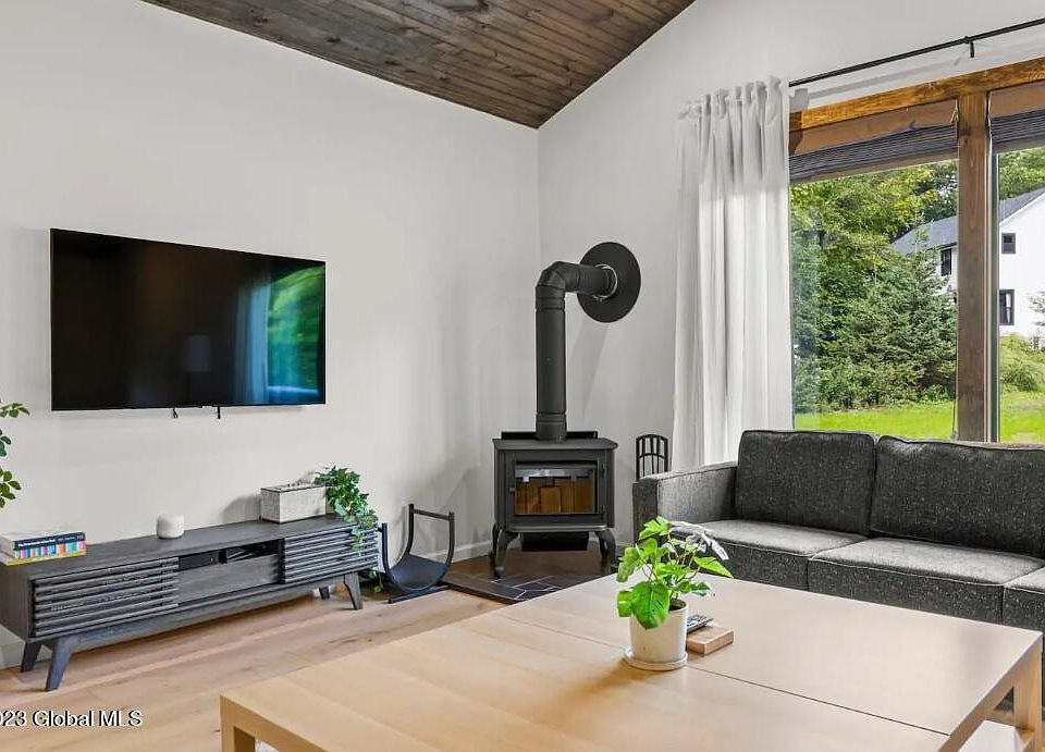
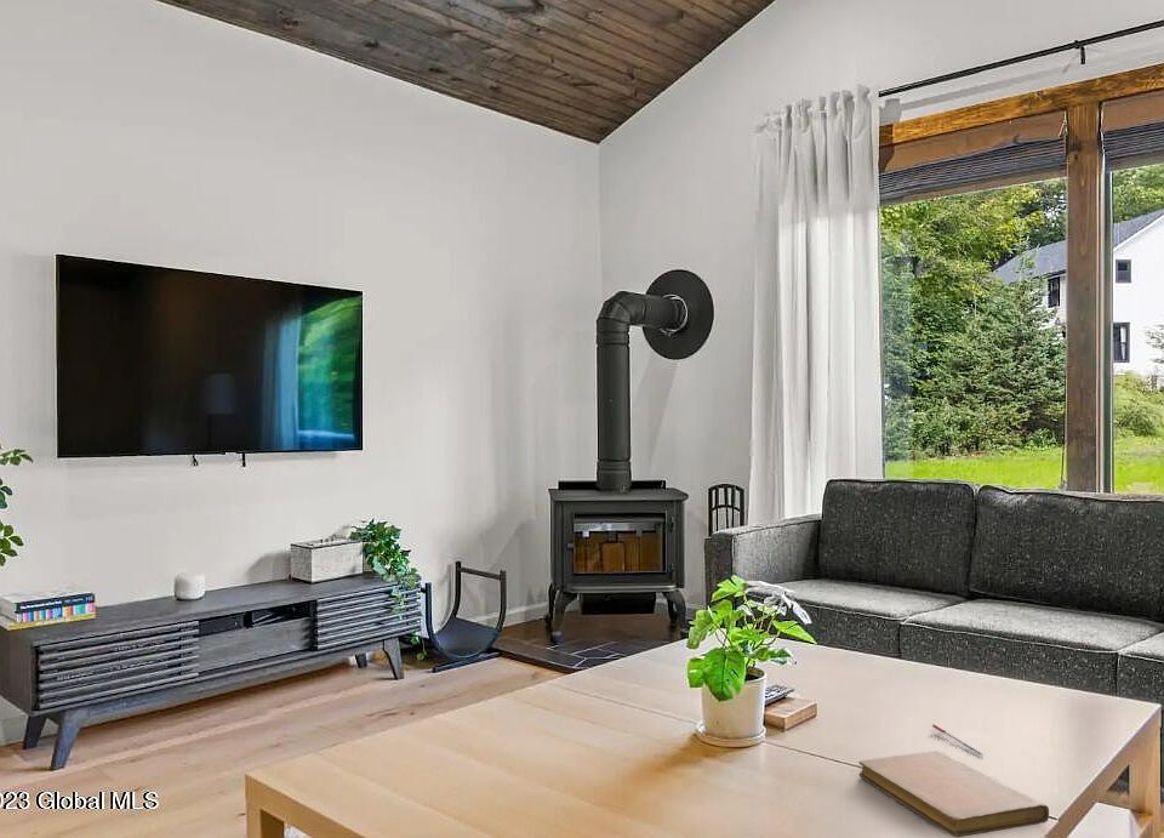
+ notebook [858,749,1050,838]
+ pen [931,723,985,757]
